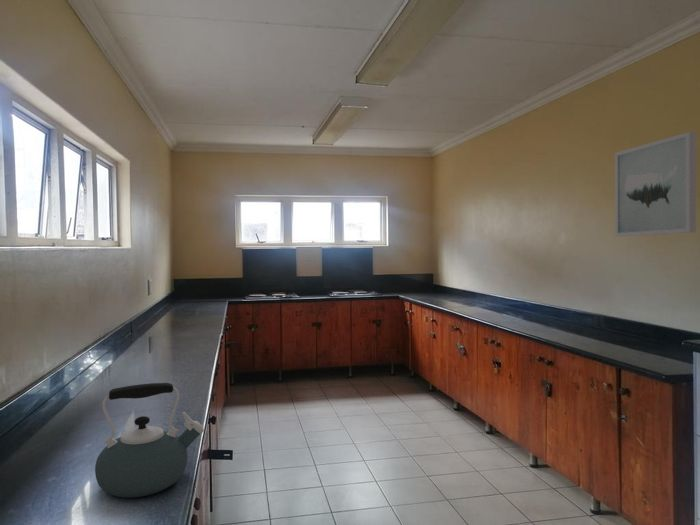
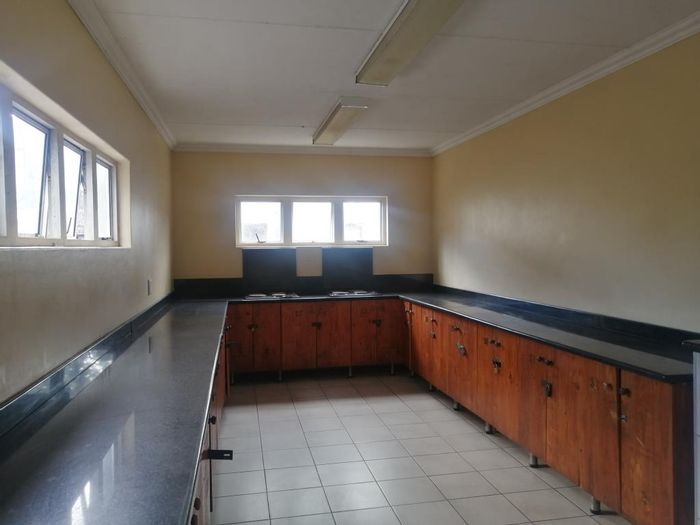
- wall art [614,131,697,237]
- kettle [94,382,205,499]
